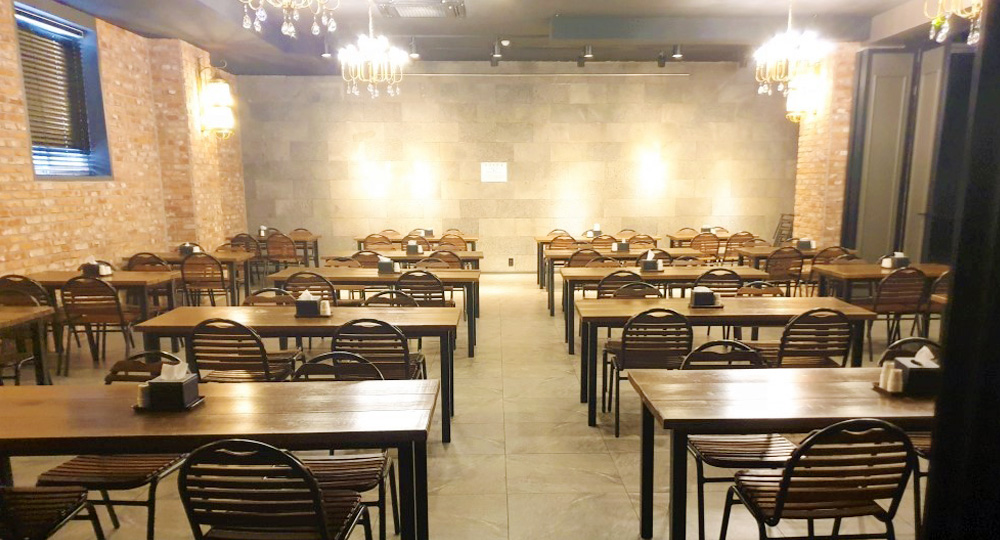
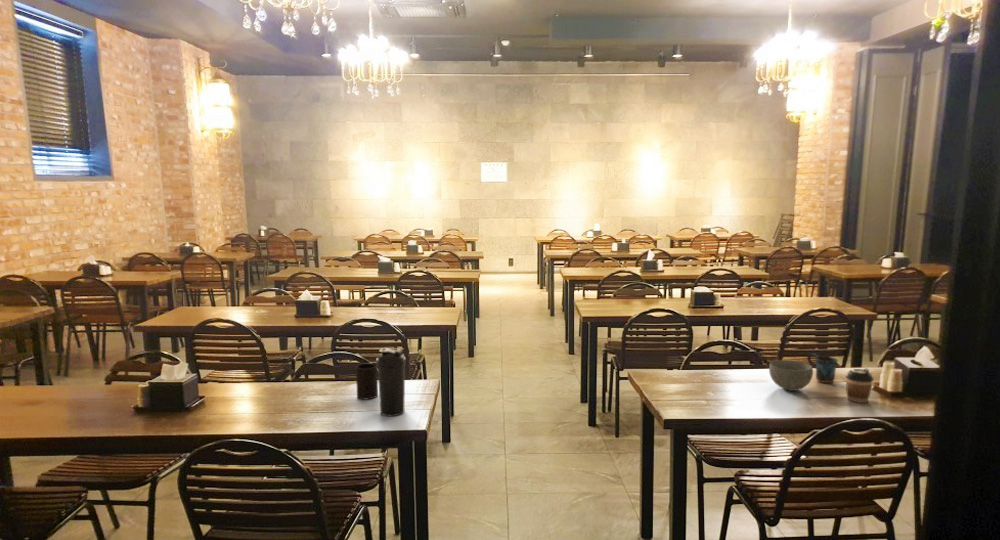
+ mug [806,352,839,384]
+ cup [355,362,379,401]
+ coffee cup [844,367,875,404]
+ bowl [768,359,814,392]
+ water bottle [375,347,407,417]
